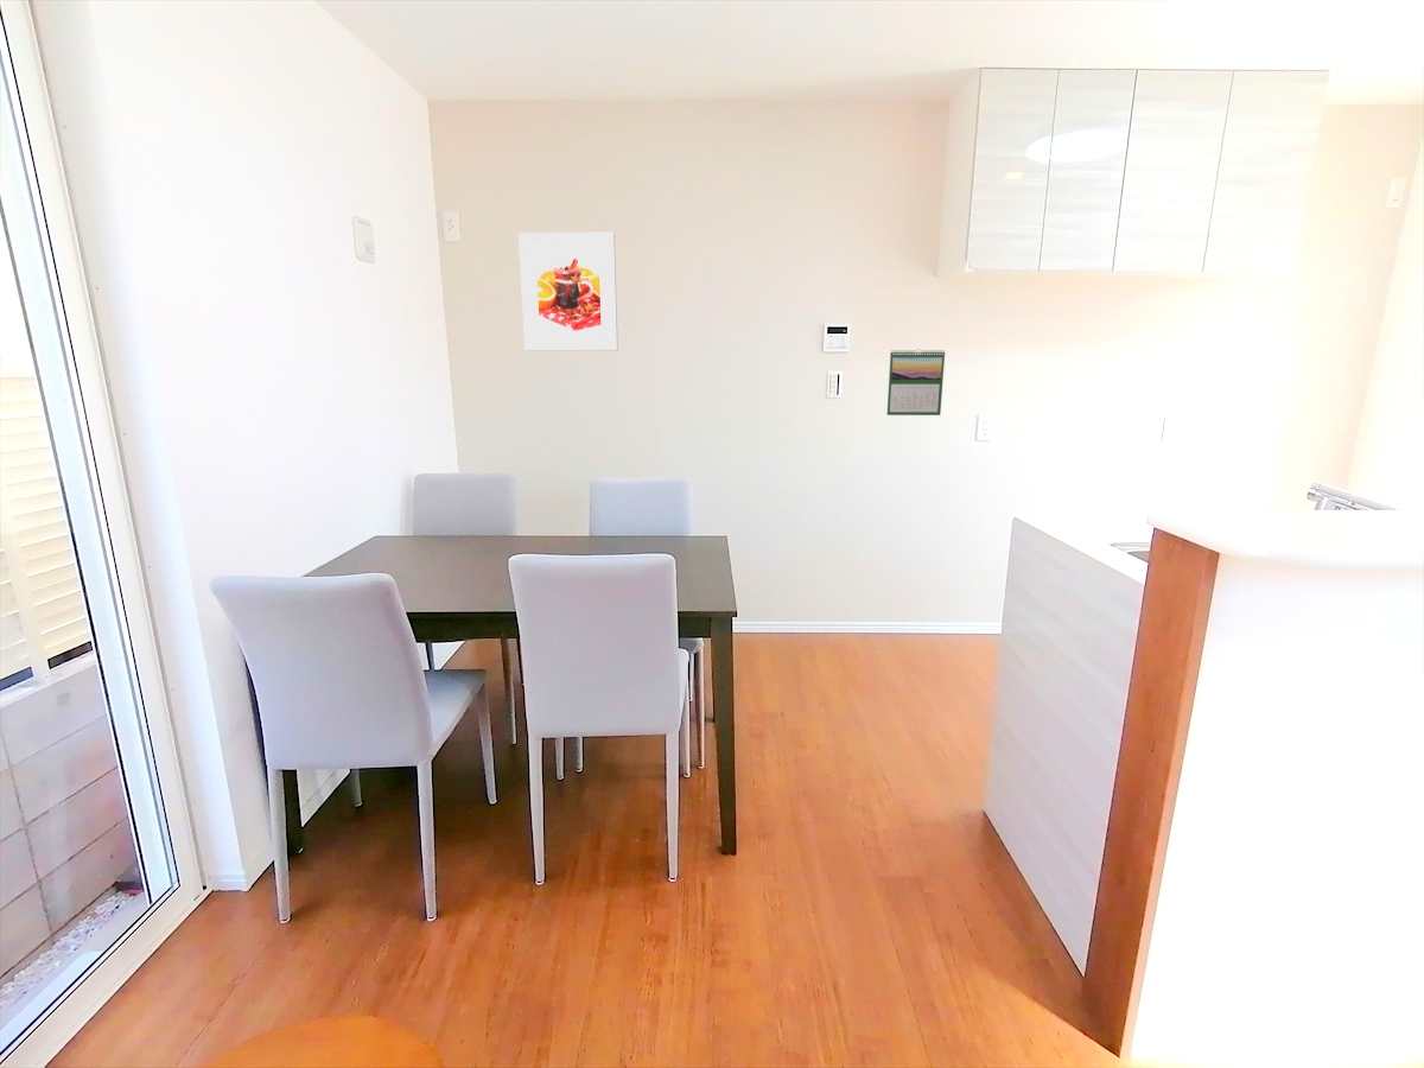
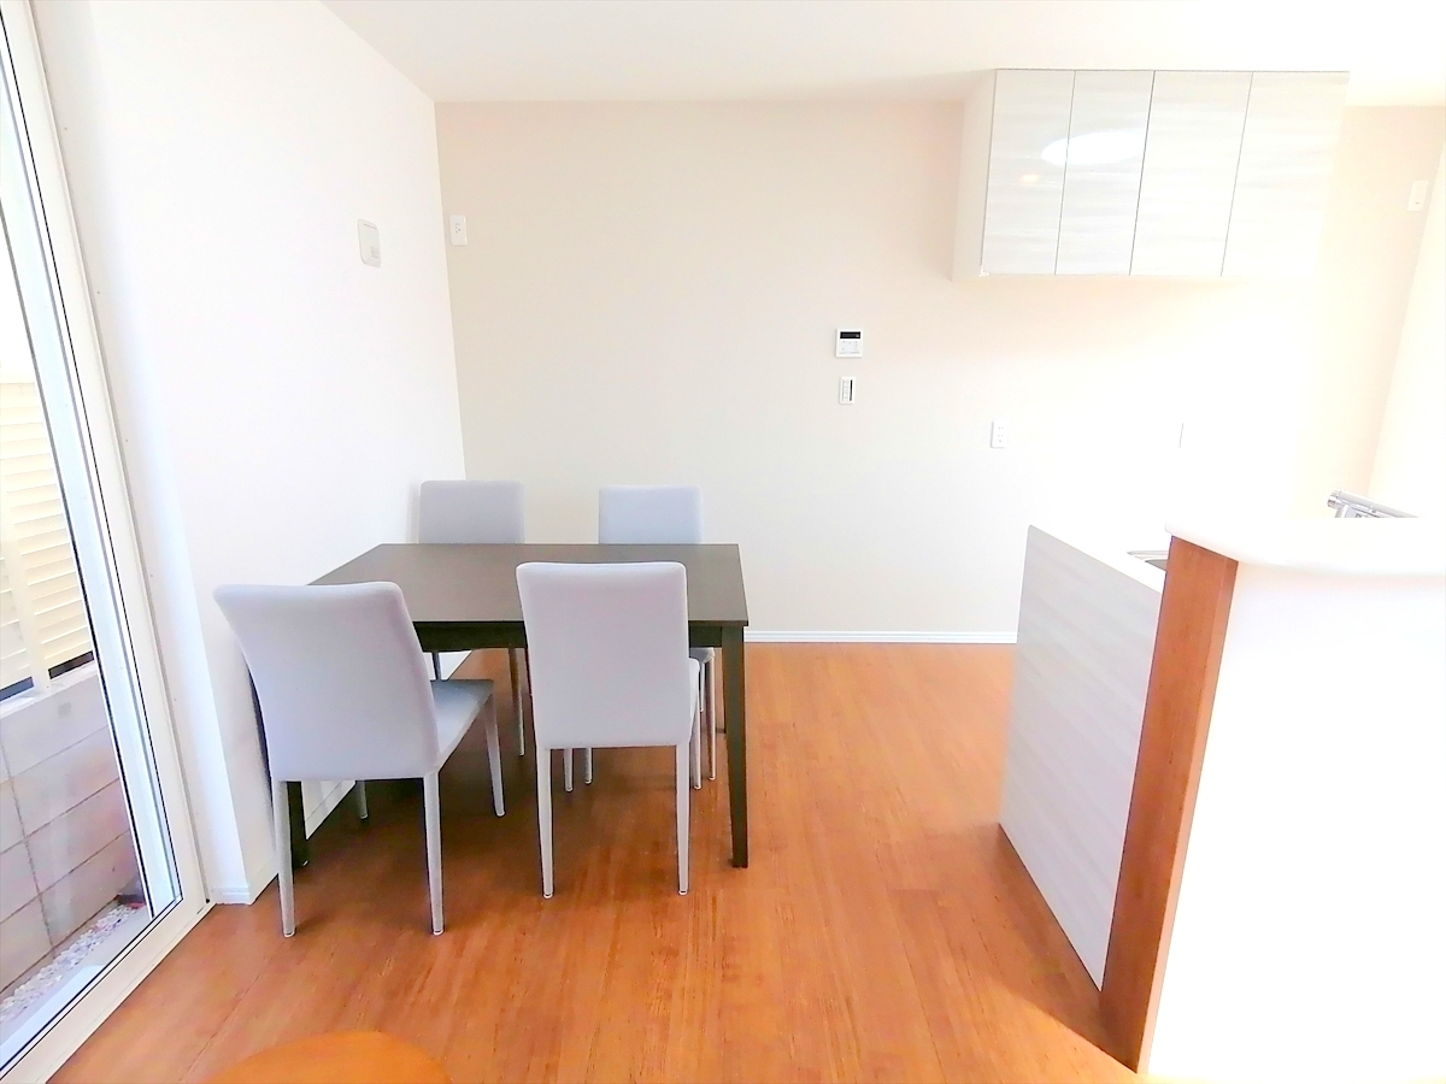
- calendar [885,348,946,417]
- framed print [517,231,619,351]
